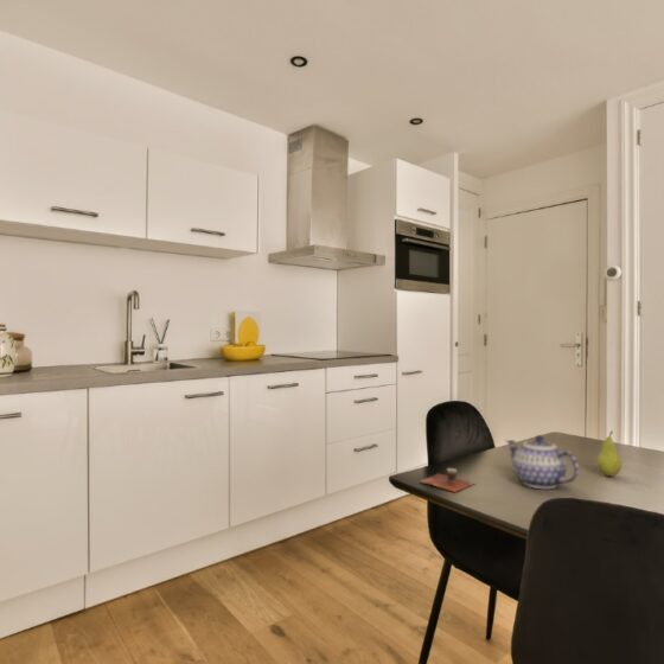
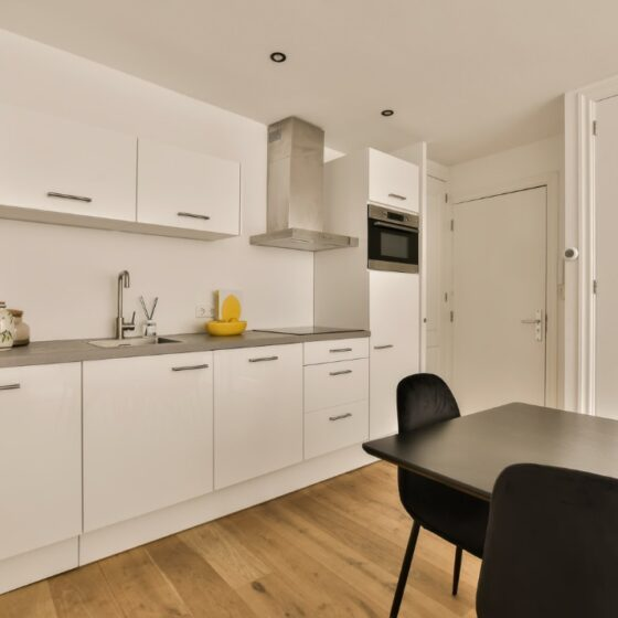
- fruit [595,430,622,477]
- cup [419,467,475,493]
- teapot [505,434,580,490]
